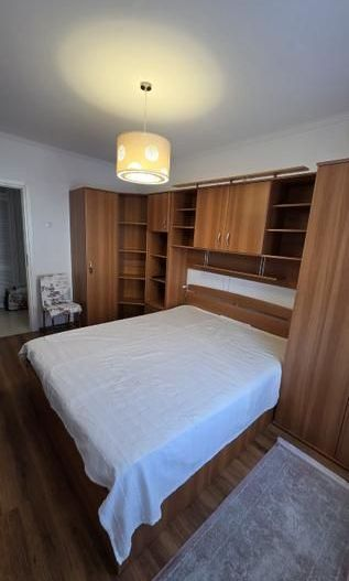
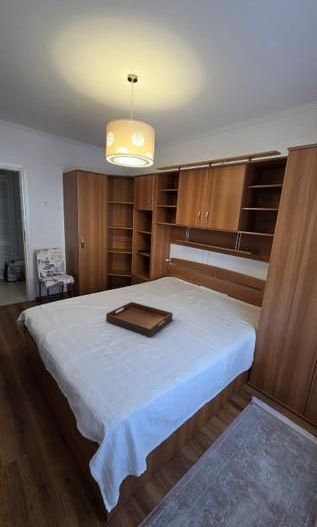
+ serving tray [105,301,174,338]
